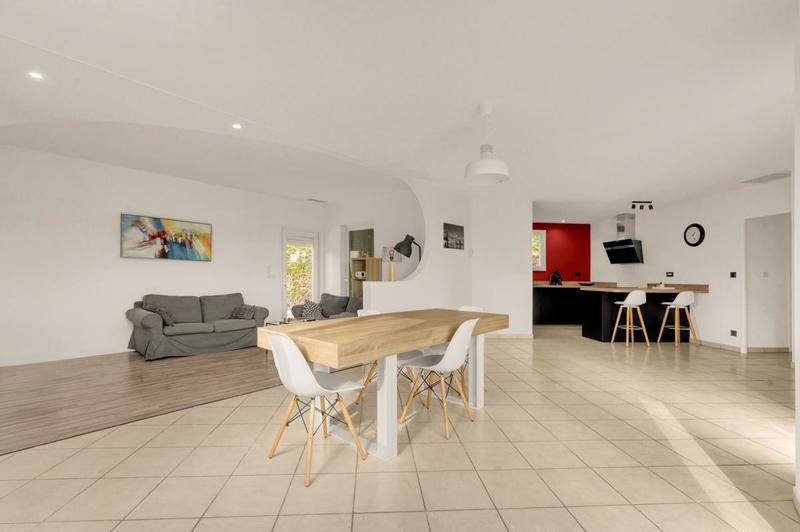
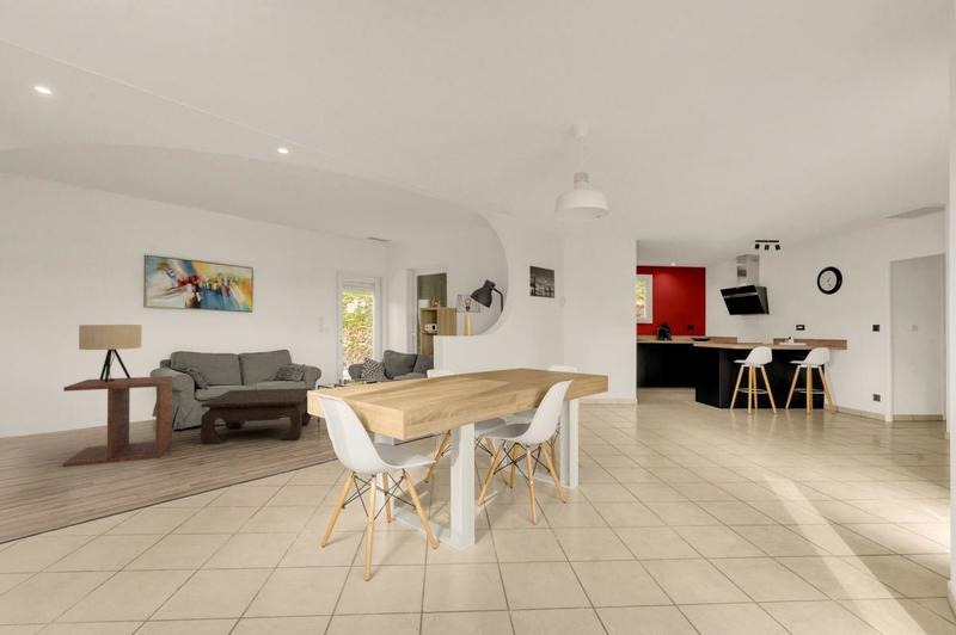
+ side table [62,375,173,468]
+ table lamp [78,323,142,382]
+ coffee table [200,387,313,445]
